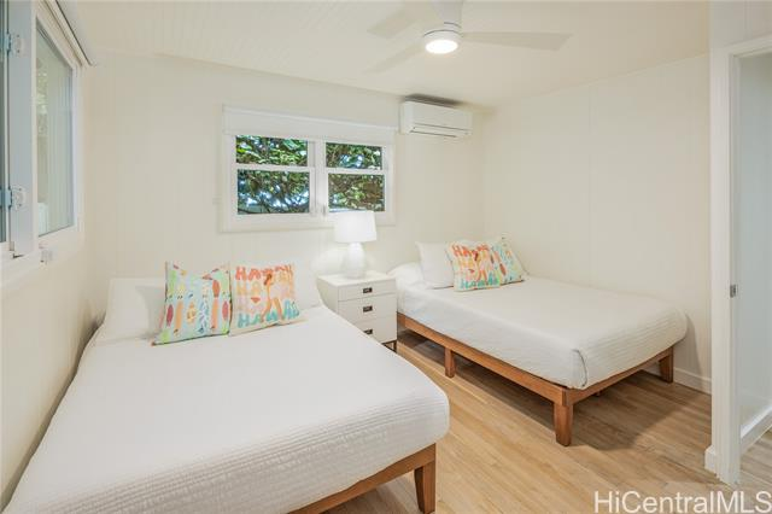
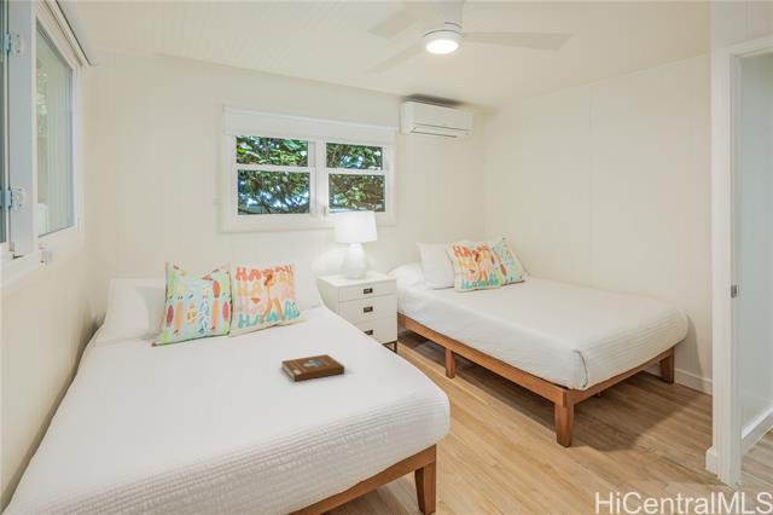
+ book [280,353,345,382]
